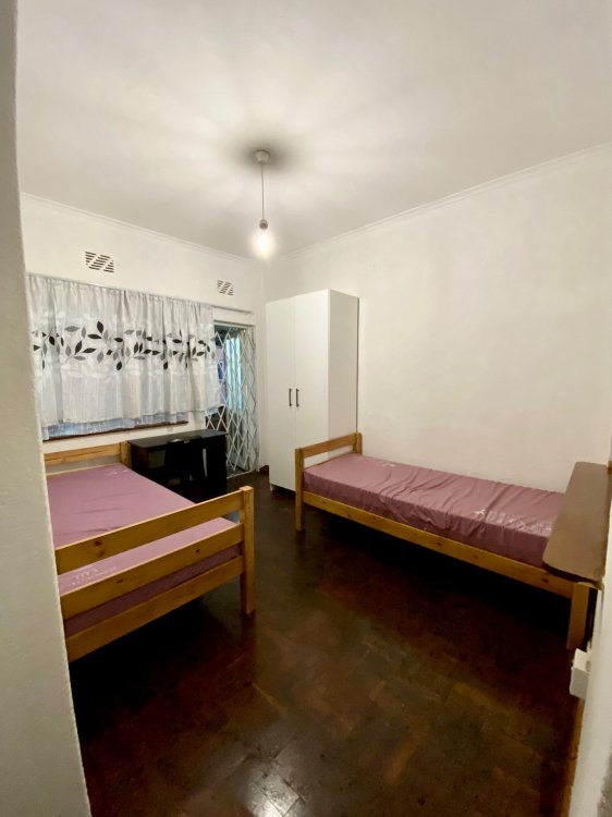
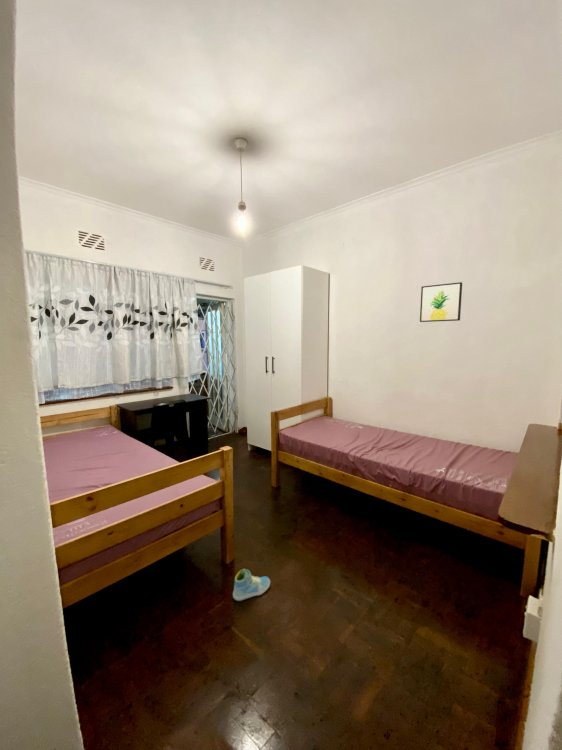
+ sneaker [232,568,271,602]
+ wall art [419,281,463,323]
